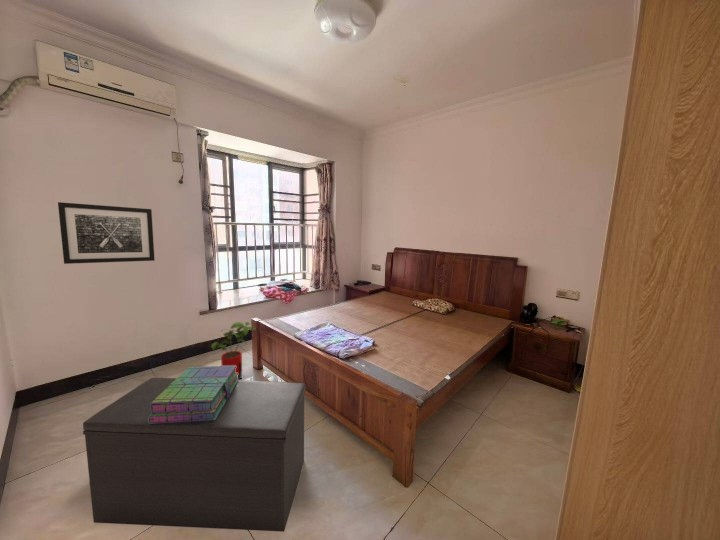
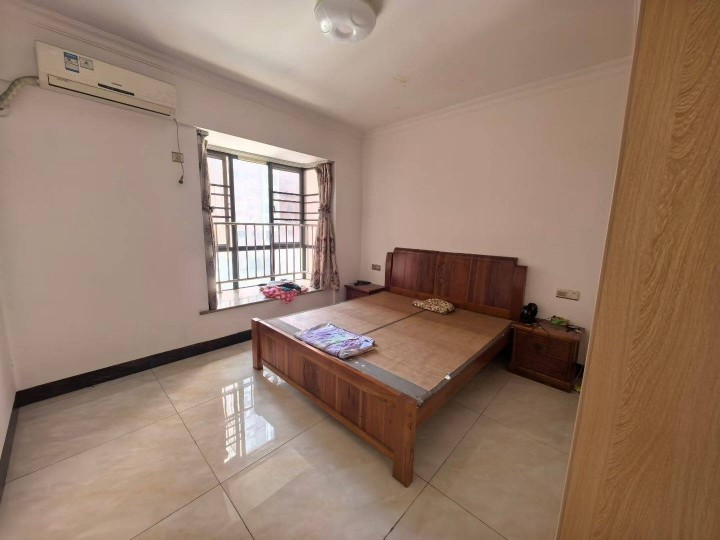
- bench [82,377,306,533]
- house plant [210,321,256,380]
- stack of books [148,365,239,424]
- wall art [57,201,156,265]
